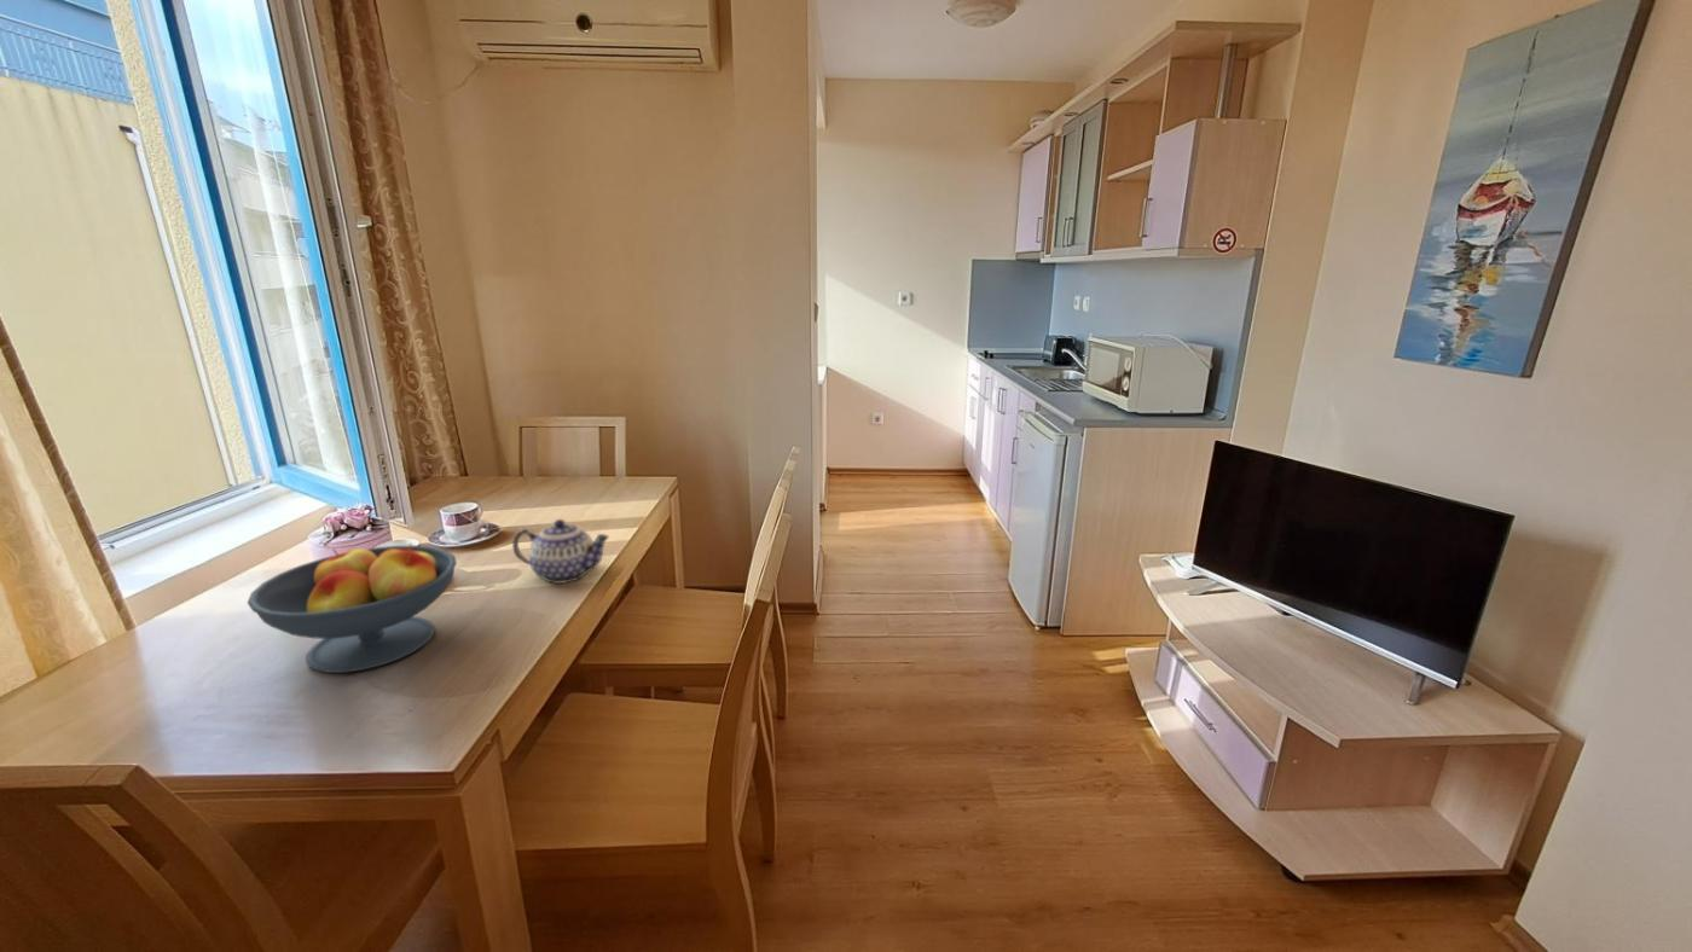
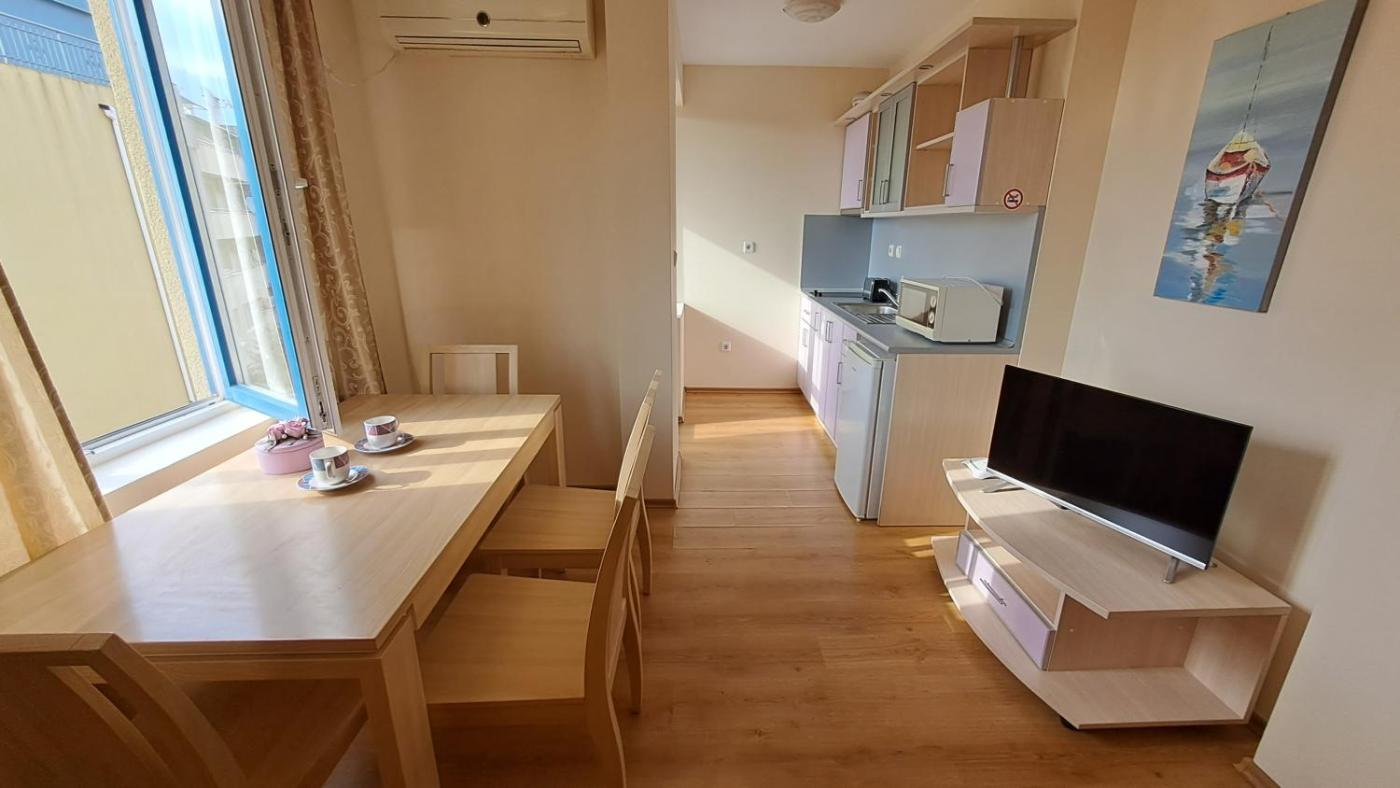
- teapot [511,518,610,585]
- fruit bowl [247,541,458,674]
